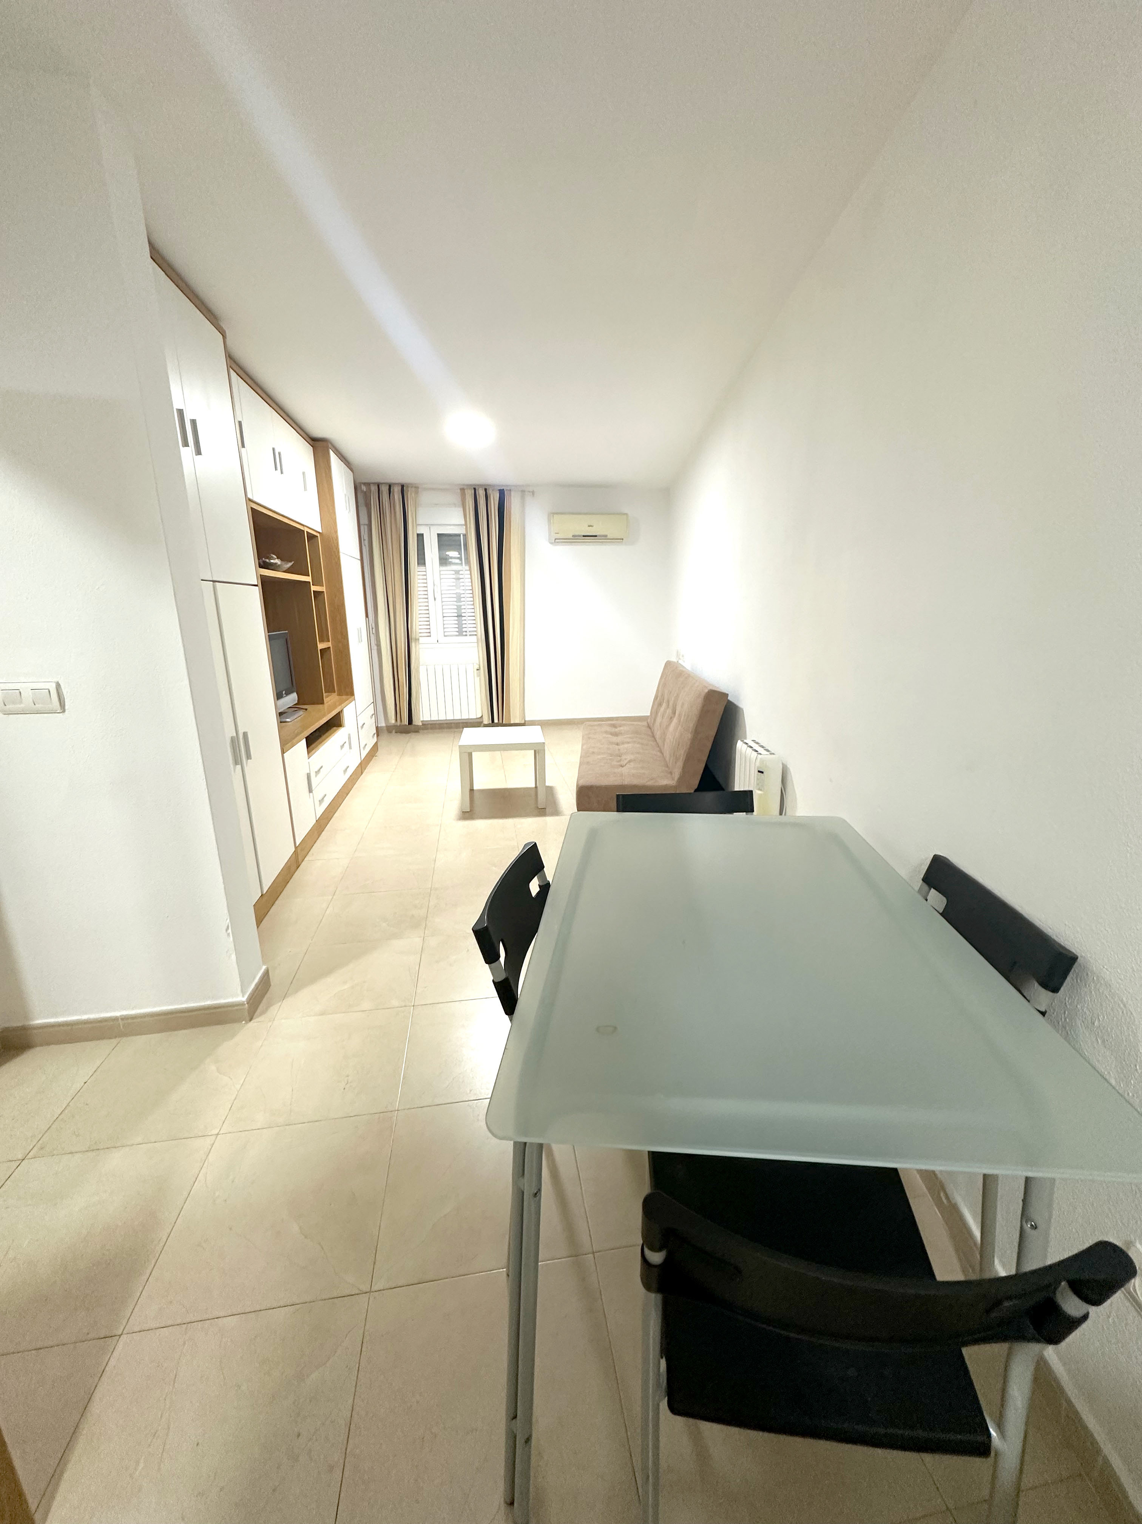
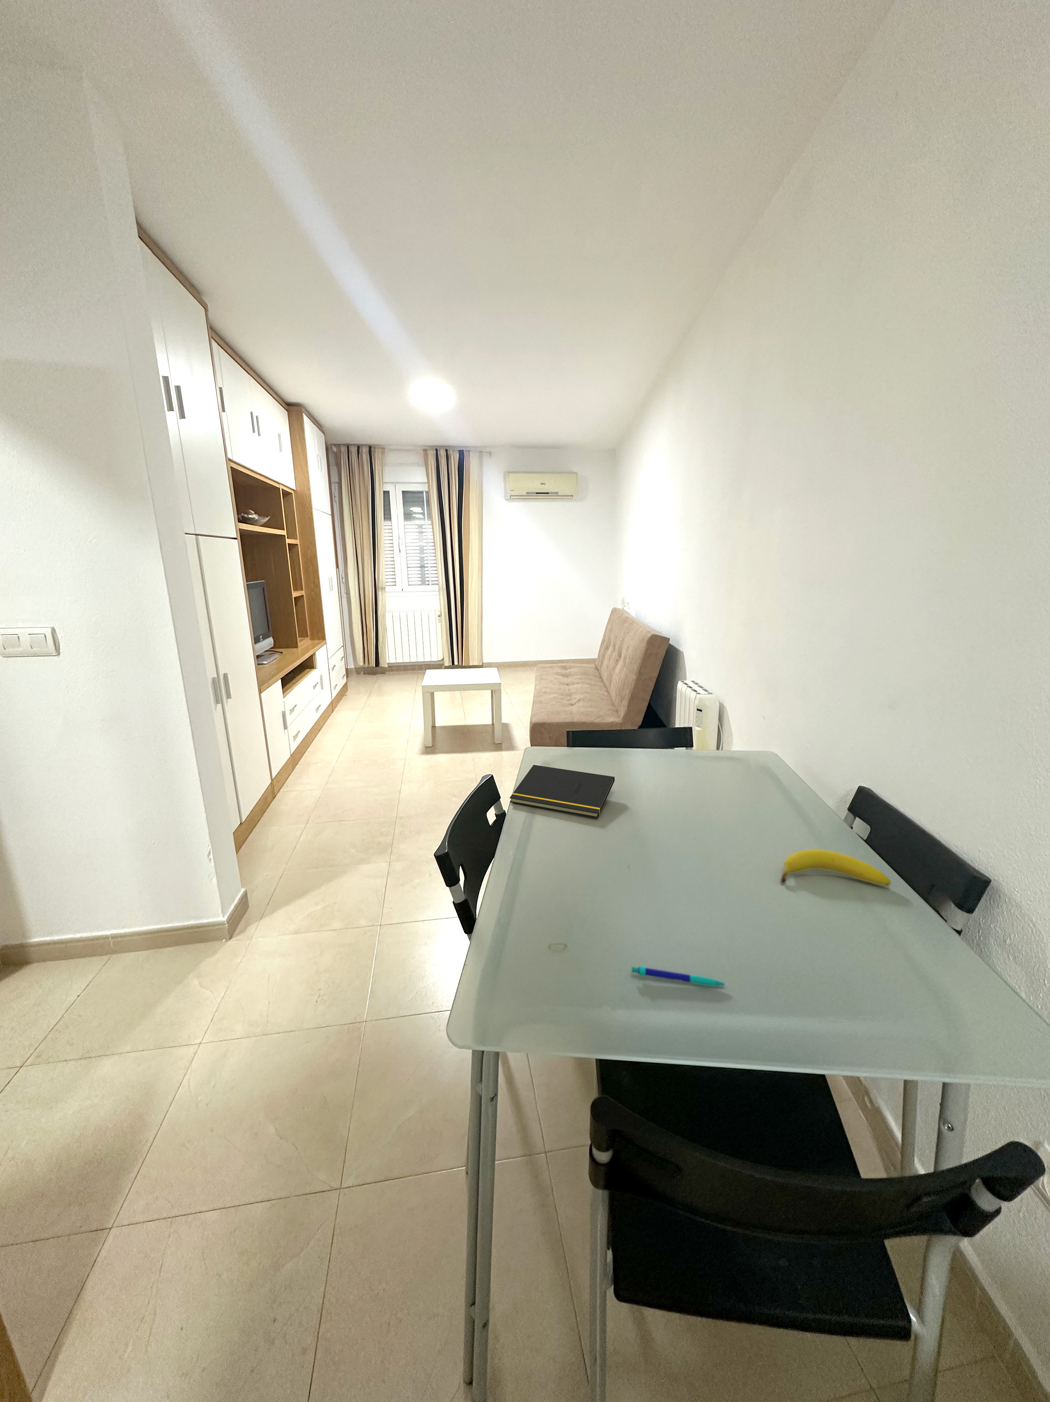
+ fruit [781,849,891,886]
+ notepad [510,765,615,818]
+ pen [631,965,728,987]
